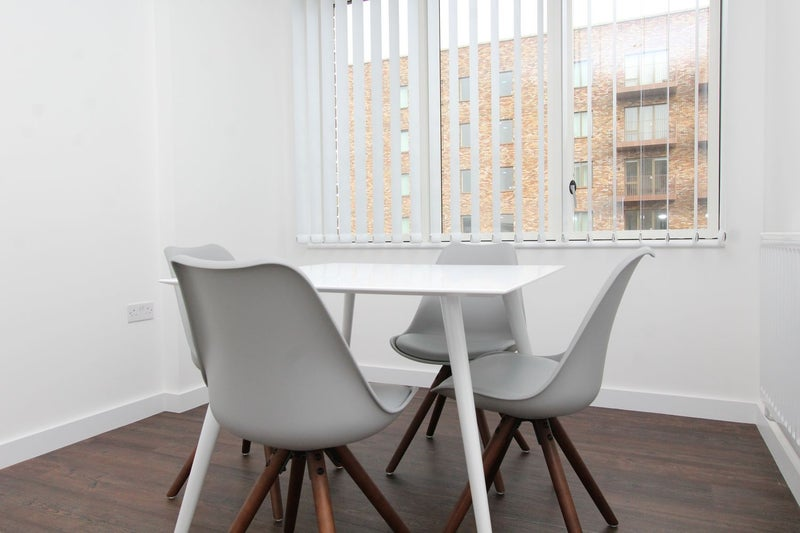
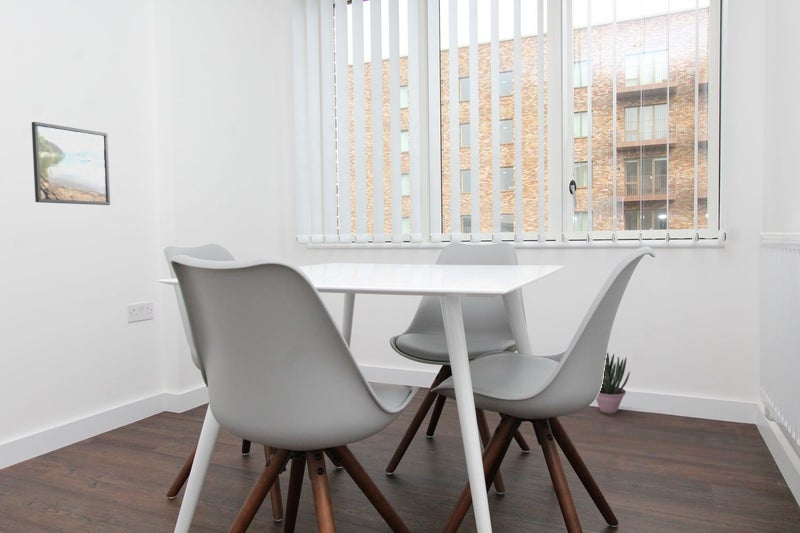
+ potted plant [595,352,631,415]
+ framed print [31,121,111,206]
